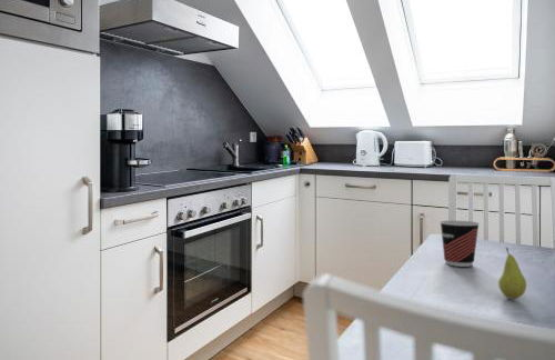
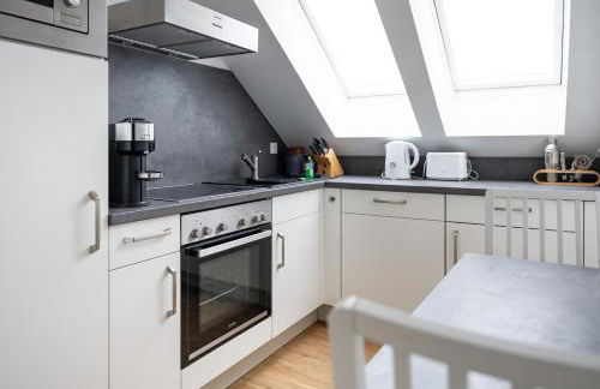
- cup [438,220,481,268]
- fruit [497,247,527,300]
